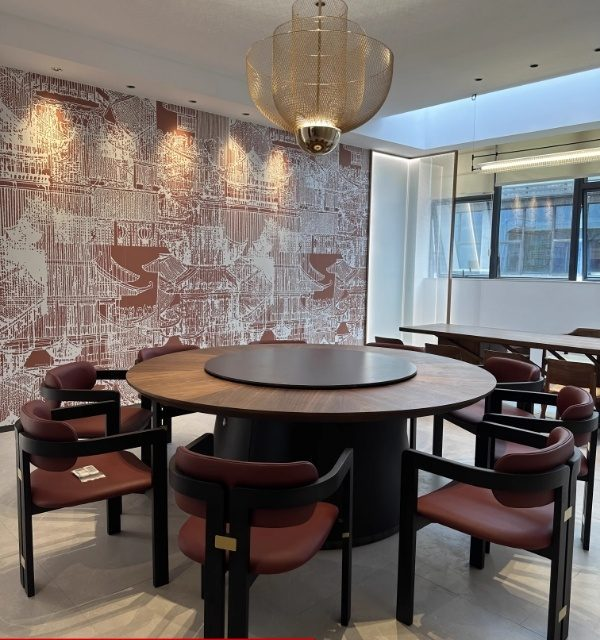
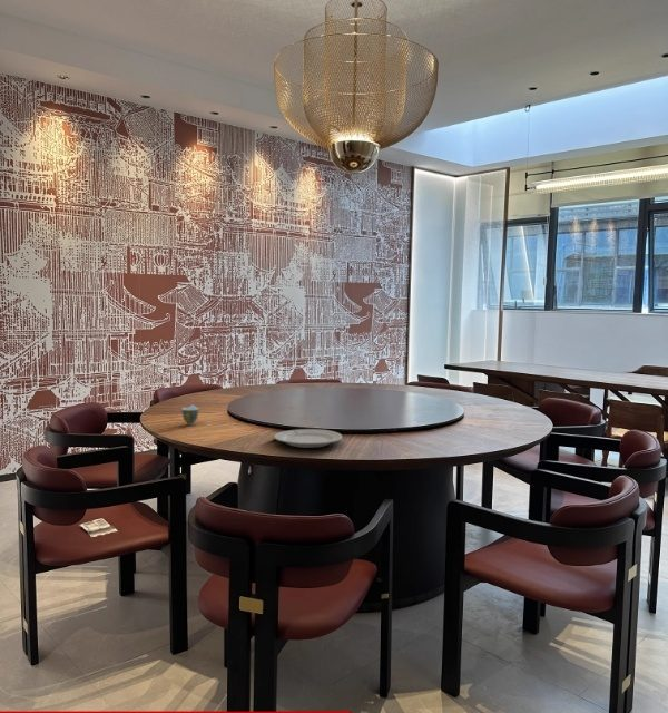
+ teacup [180,403,200,426]
+ chinaware [273,428,343,449]
